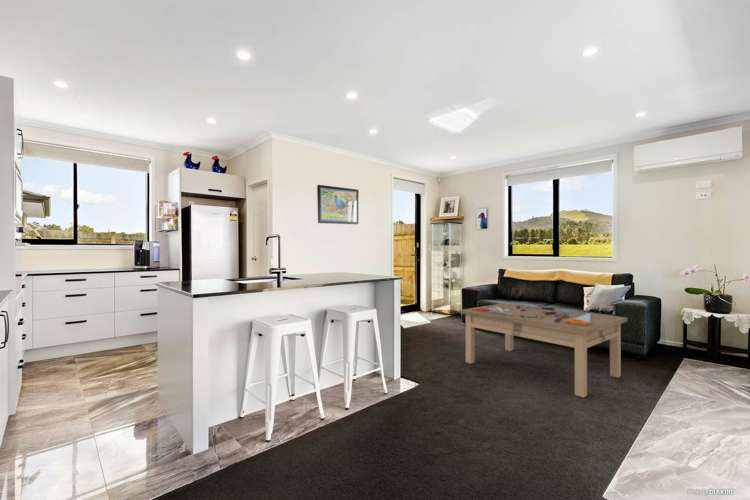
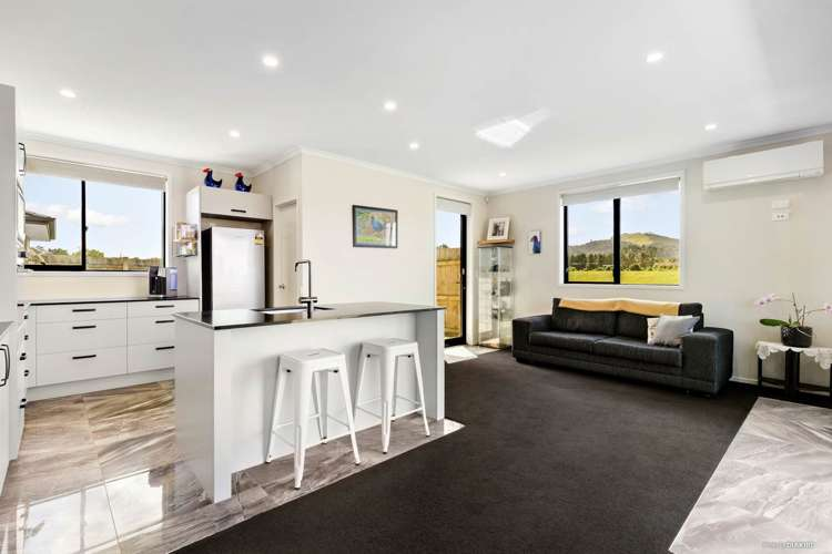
- coffee table [459,302,628,399]
